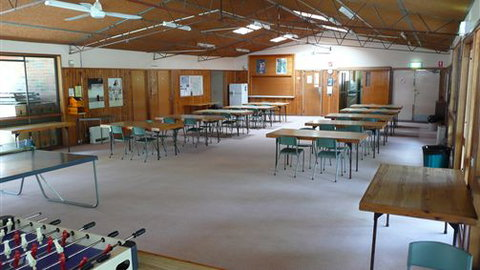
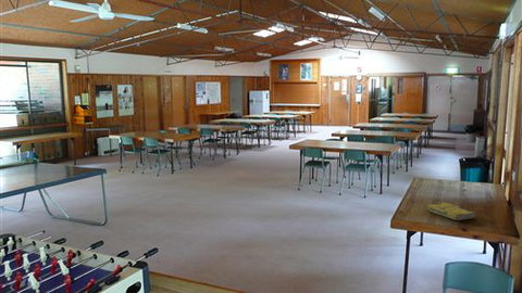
+ book [426,202,477,221]
